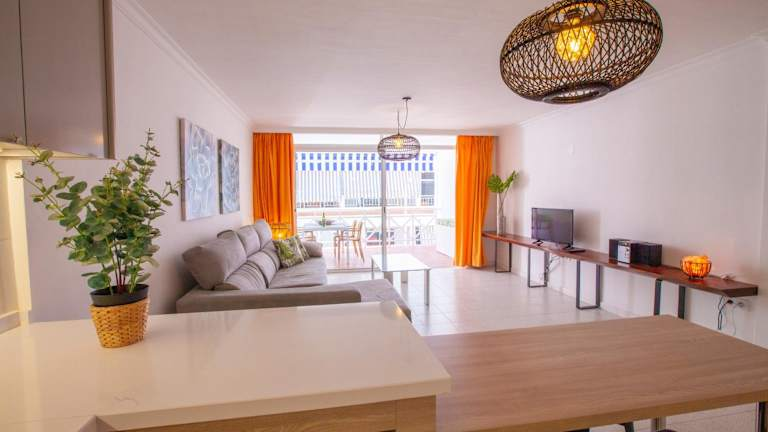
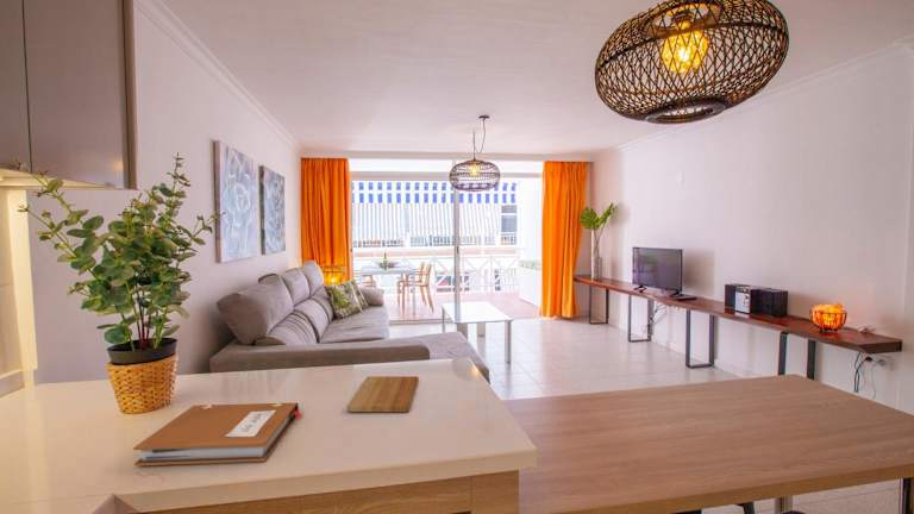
+ cutting board [346,375,419,413]
+ notebook [132,402,302,466]
